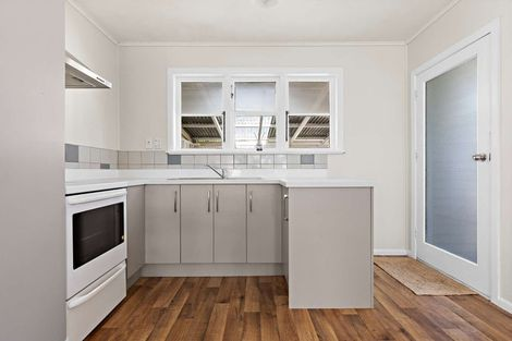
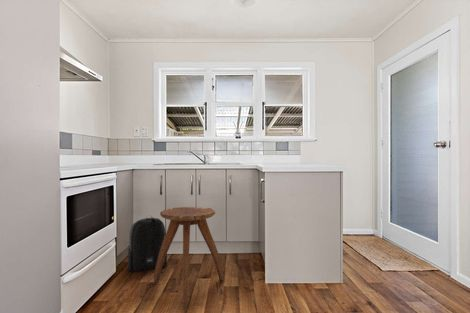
+ stool [153,206,225,310]
+ backpack [126,214,168,277]
